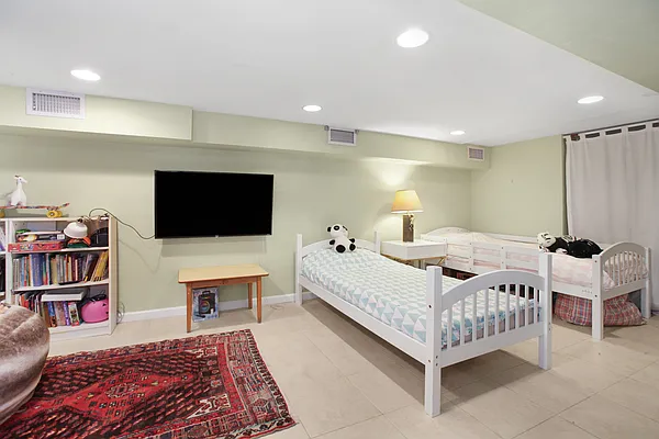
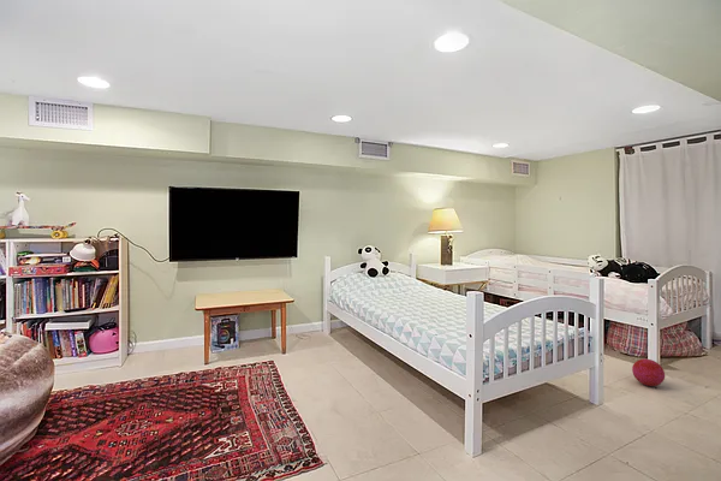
+ ball [631,357,666,387]
